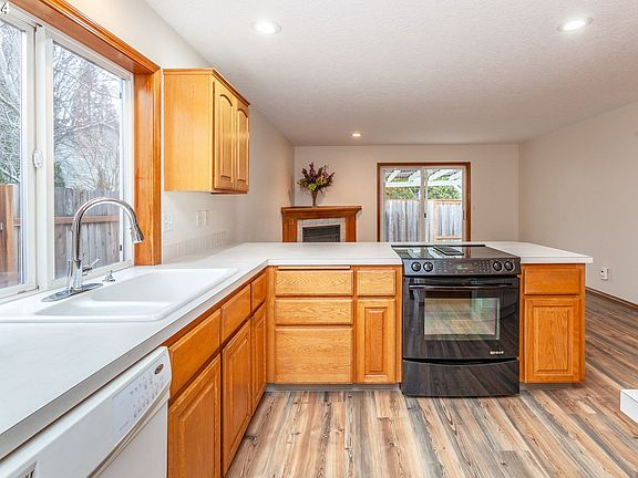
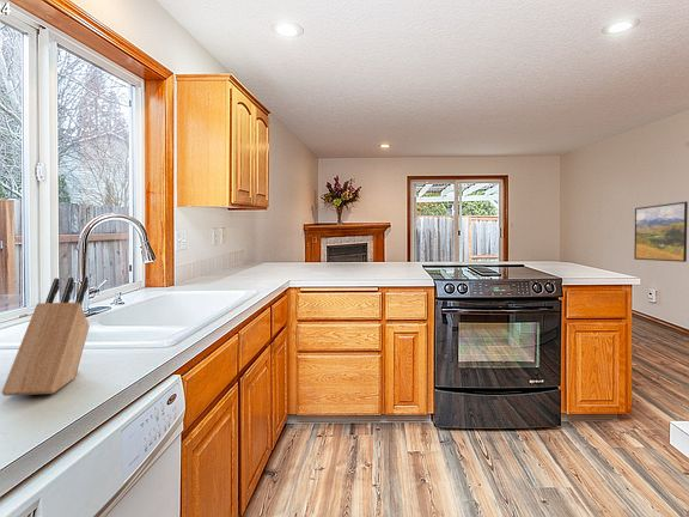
+ knife block [0,275,91,397]
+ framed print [633,200,689,263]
